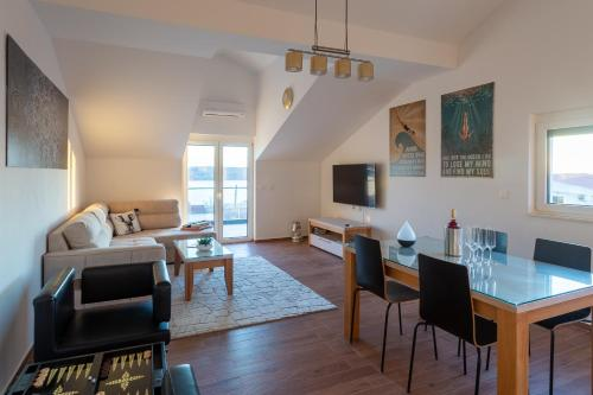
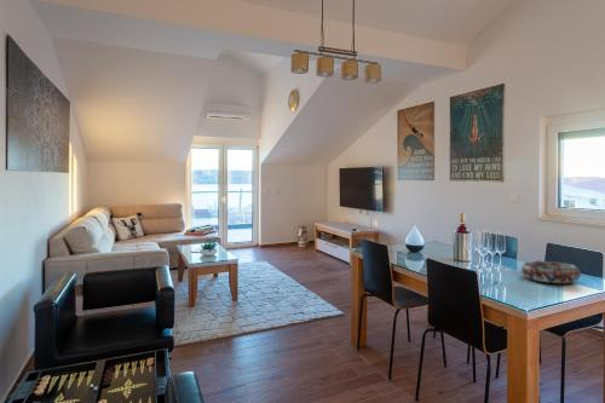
+ decorative bowl [520,260,582,284]
